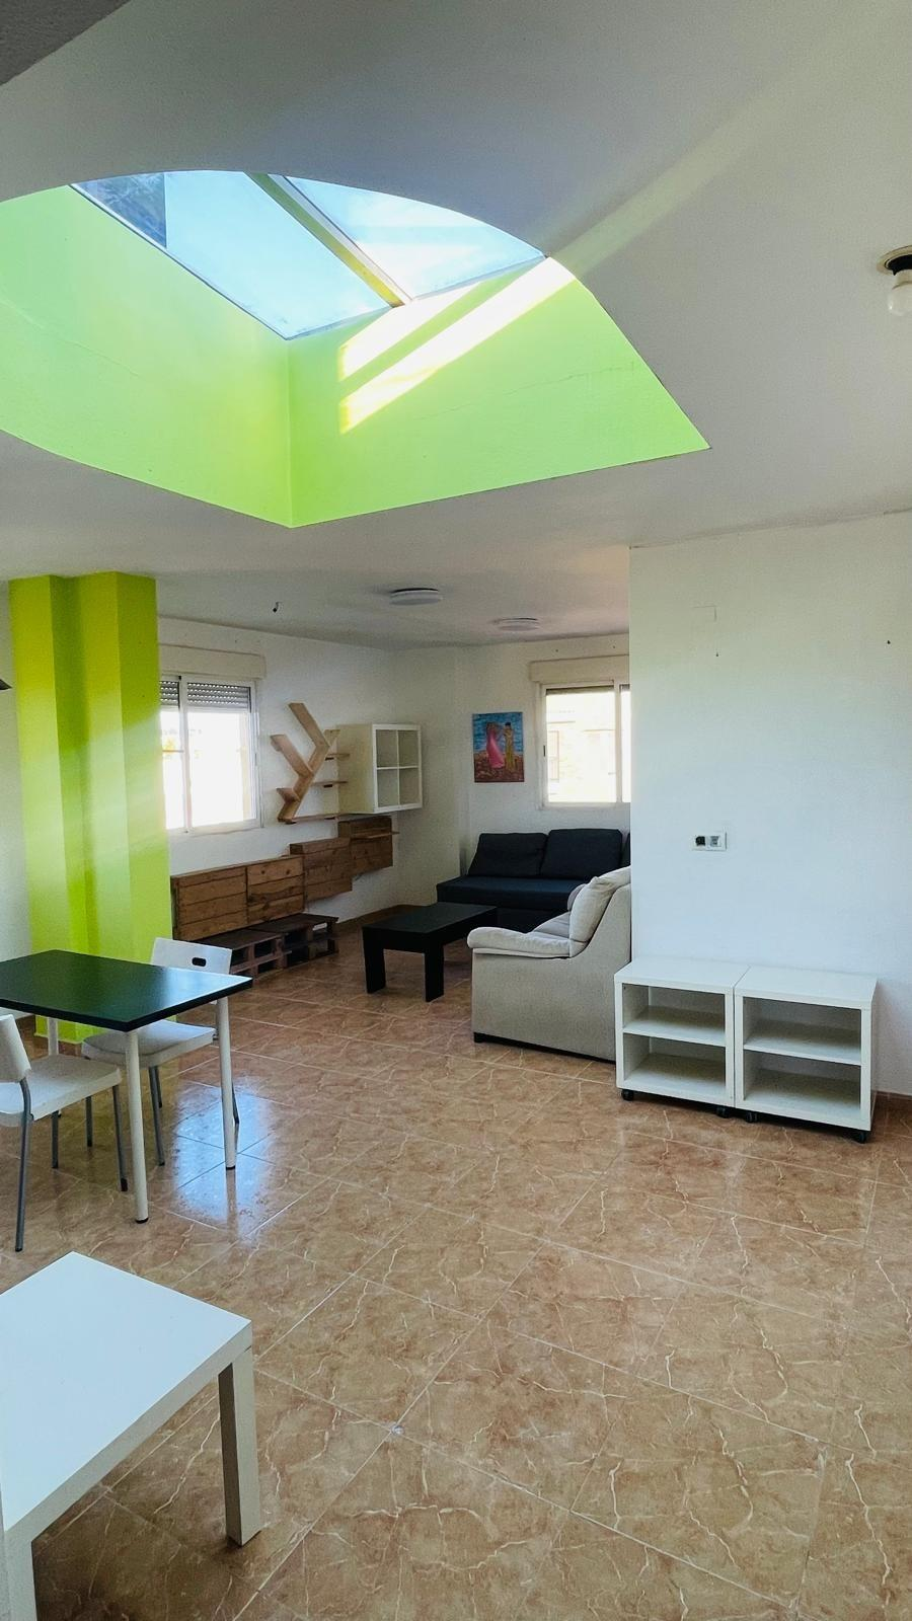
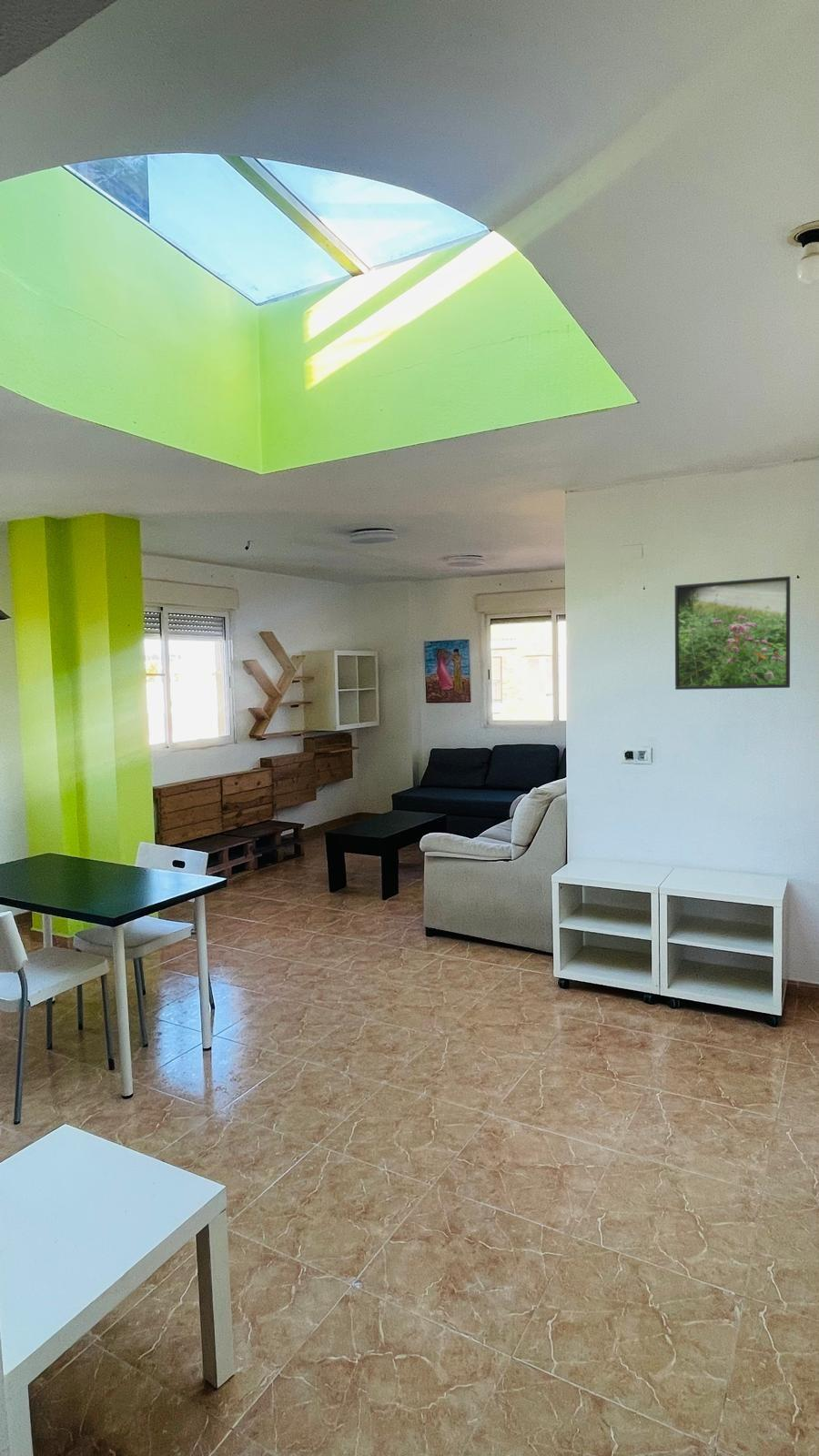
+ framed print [674,575,791,691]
